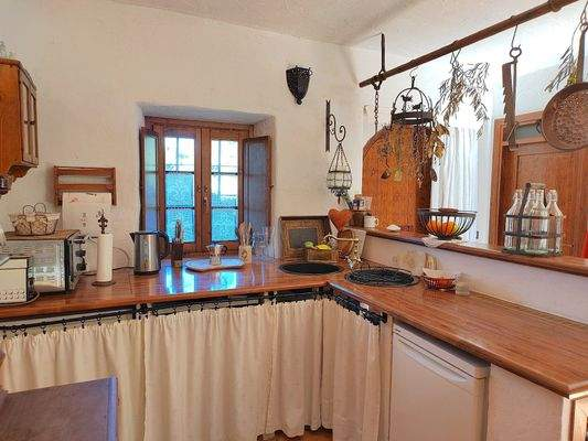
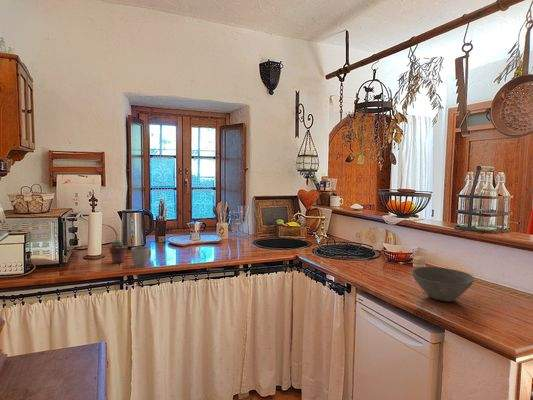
+ potted succulent [108,239,128,264]
+ mug [130,245,152,268]
+ bowl [411,266,475,302]
